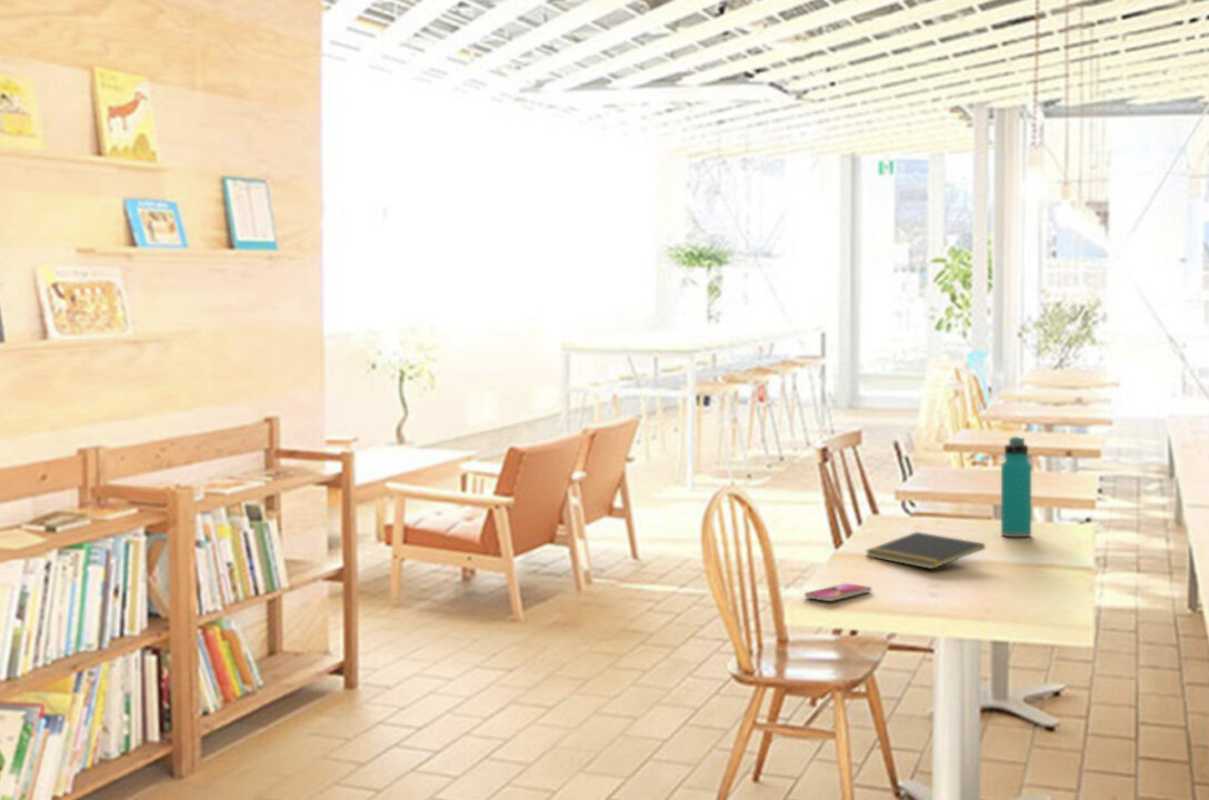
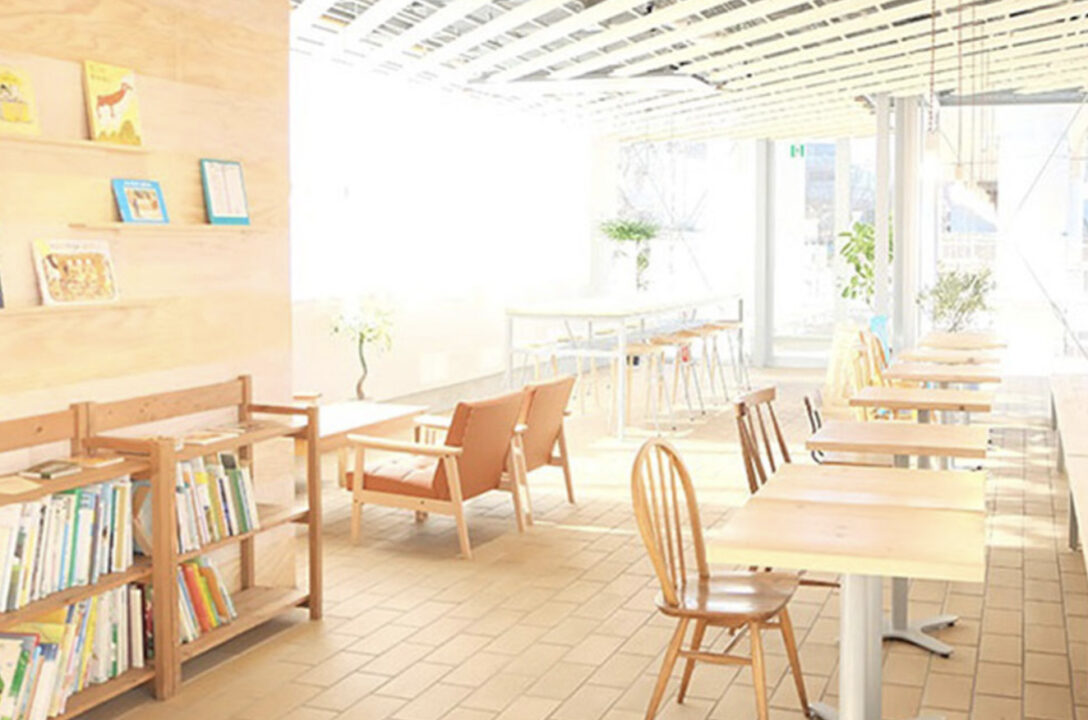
- water bottle [1000,436,1032,538]
- notepad [863,531,986,570]
- smartphone [803,582,872,602]
